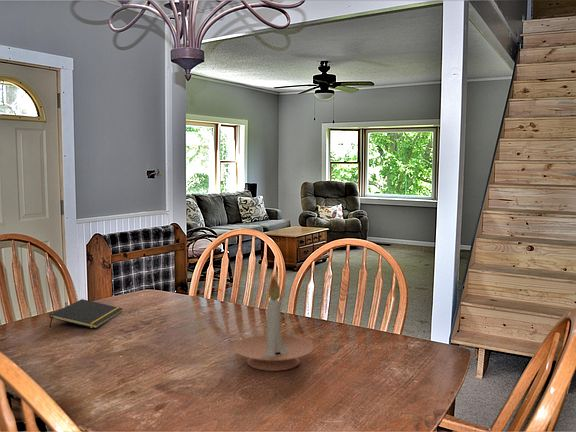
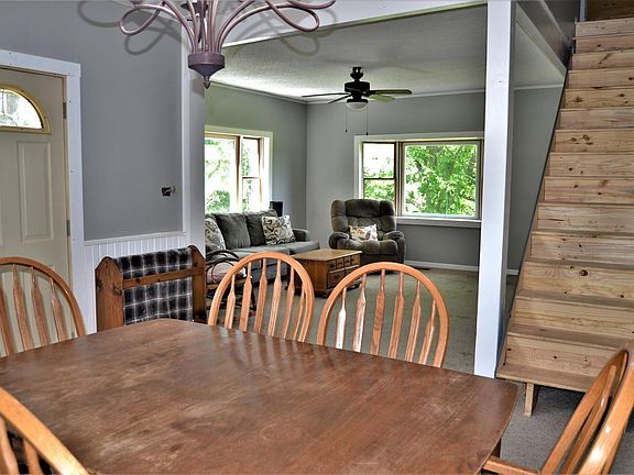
- notepad [49,298,124,330]
- candle holder [232,275,315,372]
